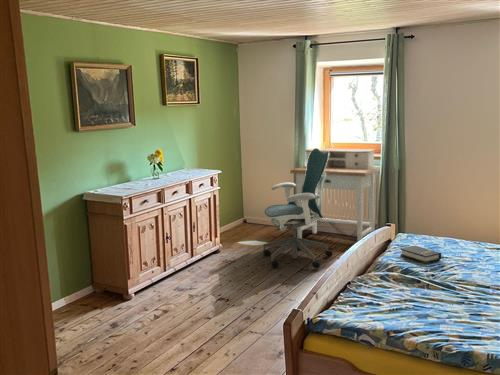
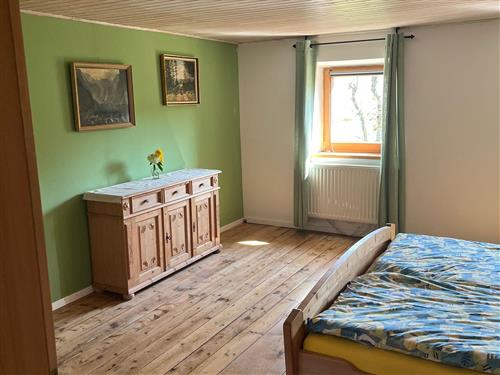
- desk [289,148,381,242]
- hardback book [400,245,442,265]
- office chair [263,147,333,269]
